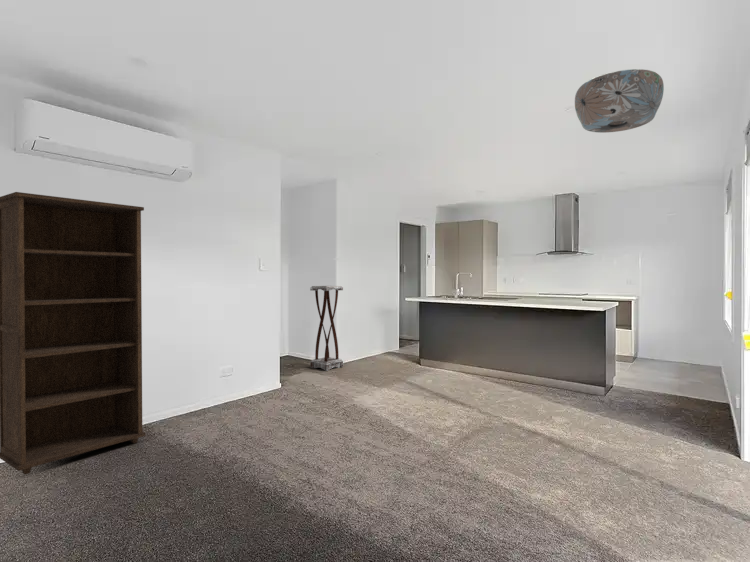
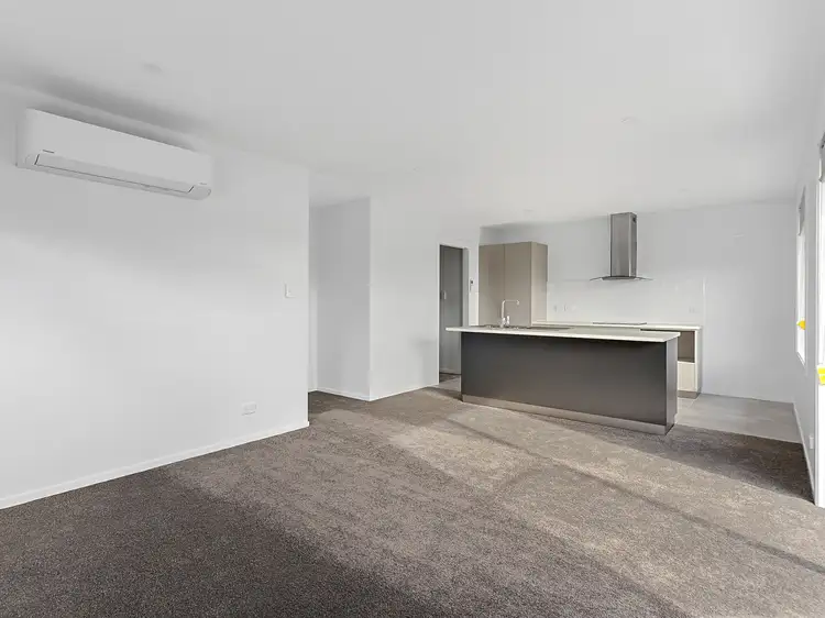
- ceiling light [574,68,665,134]
- bookcase [0,191,146,475]
- plant stand [309,285,344,371]
